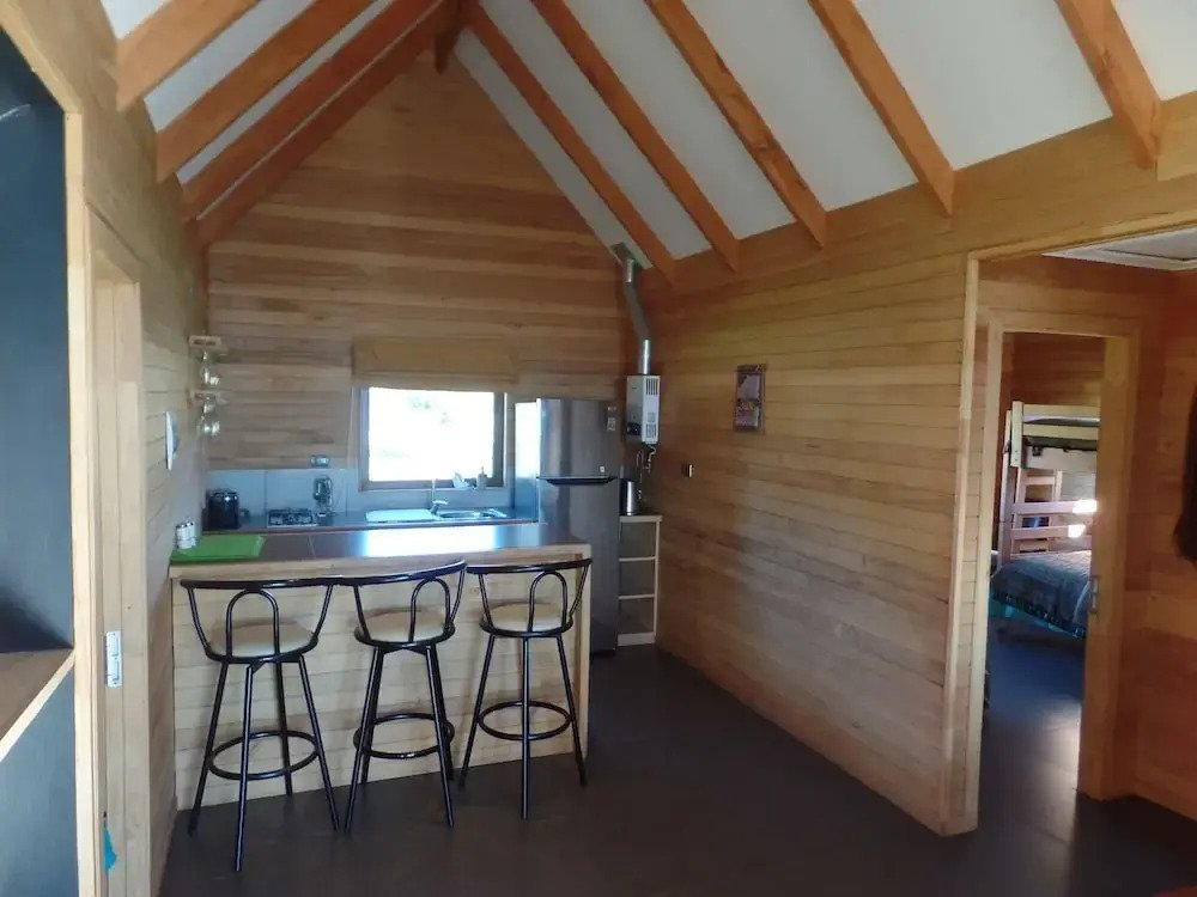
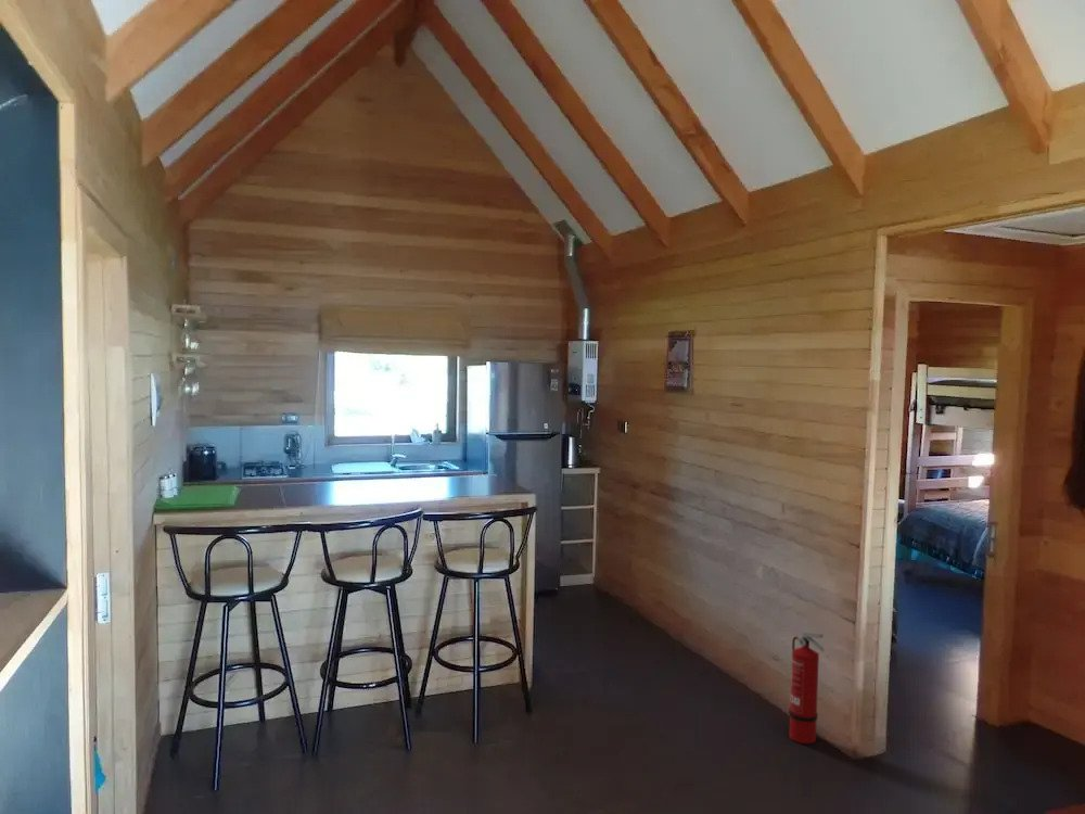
+ fire extinguisher [788,631,826,745]
